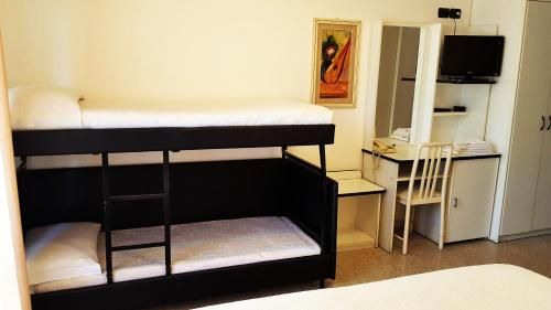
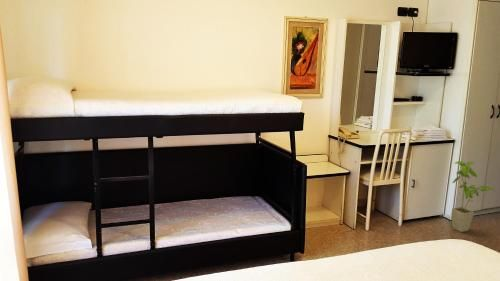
+ house plant [451,160,496,233]
